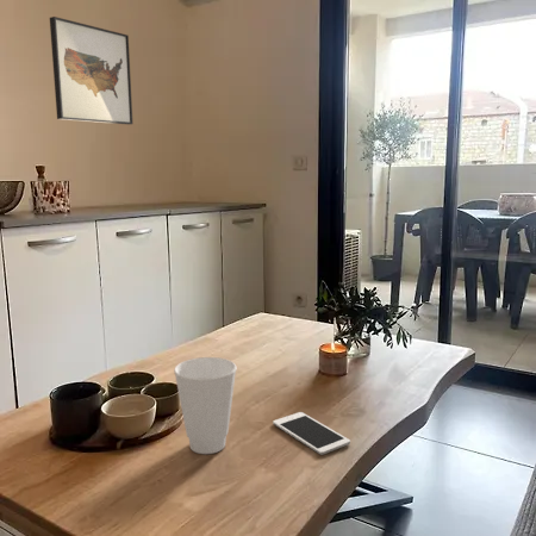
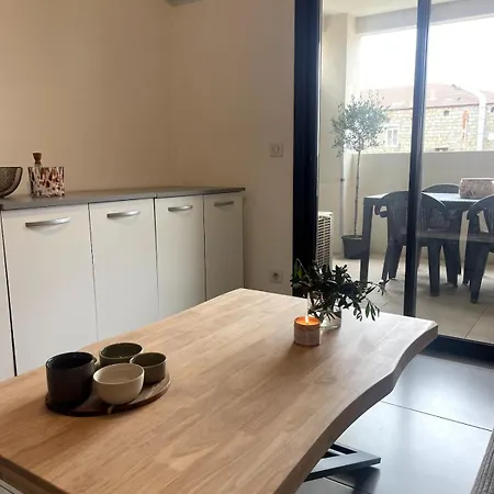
- cup [173,356,238,455]
- wall art [49,15,133,125]
- cell phone [272,411,351,456]
